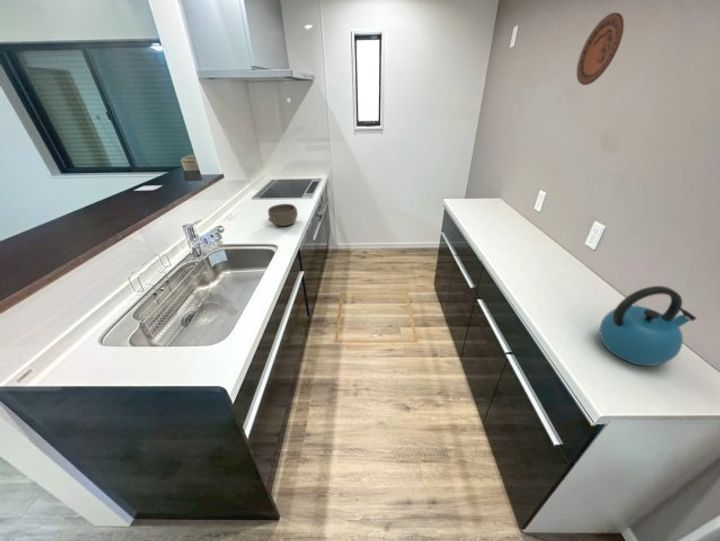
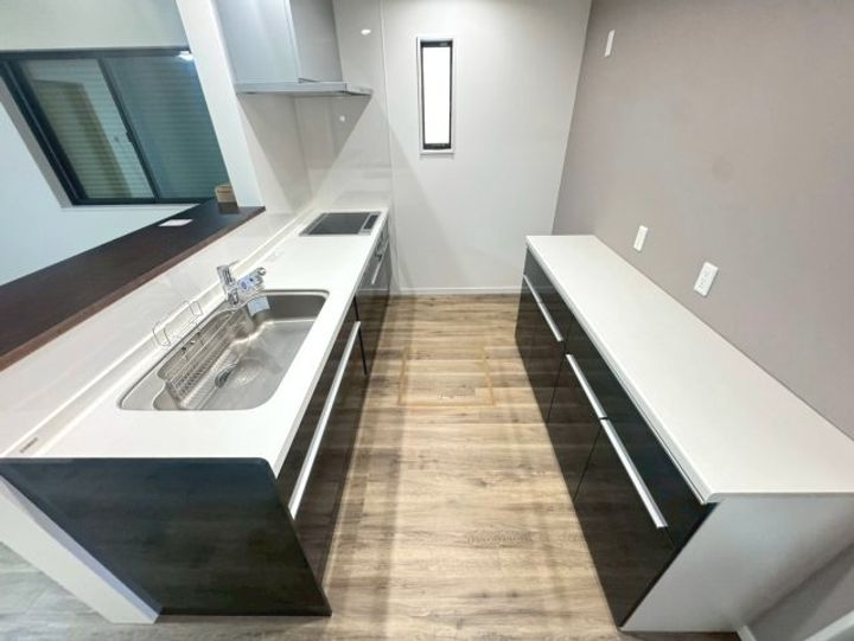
- bowl [267,203,298,227]
- decorative plate [576,12,625,86]
- kettle [598,285,698,367]
